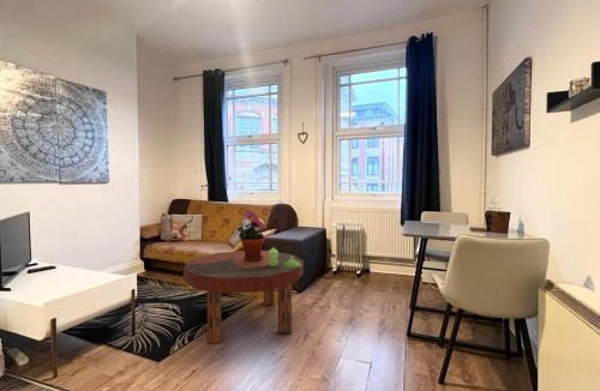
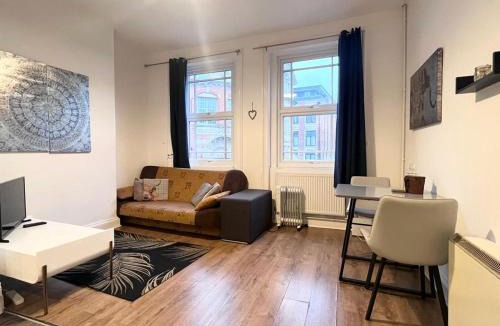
- potted plant [236,209,266,261]
- decorative container [269,246,301,267]
- coffee table [182,249,305,344]
